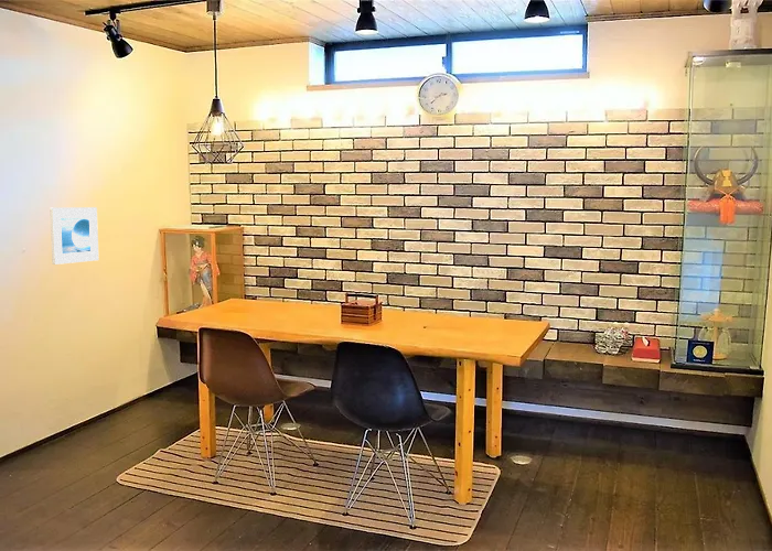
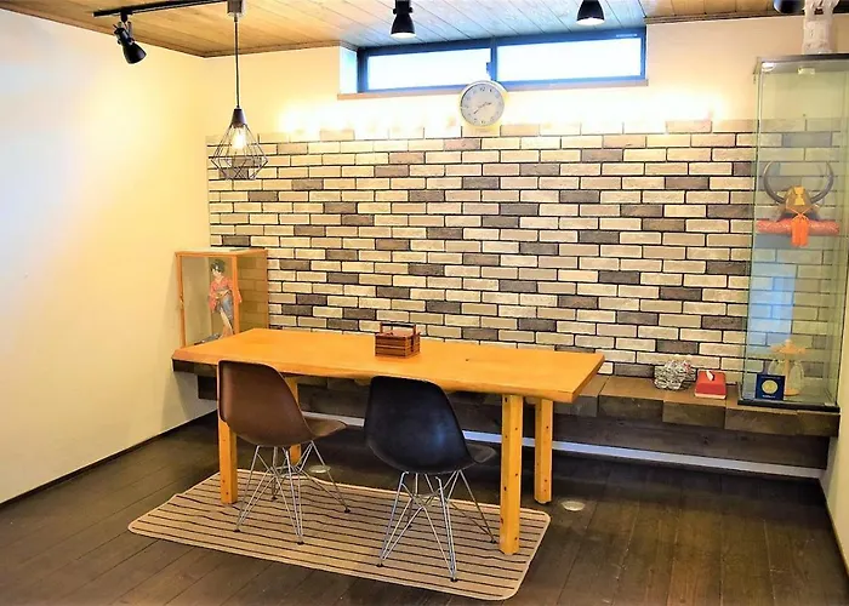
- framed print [49,206,100,266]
